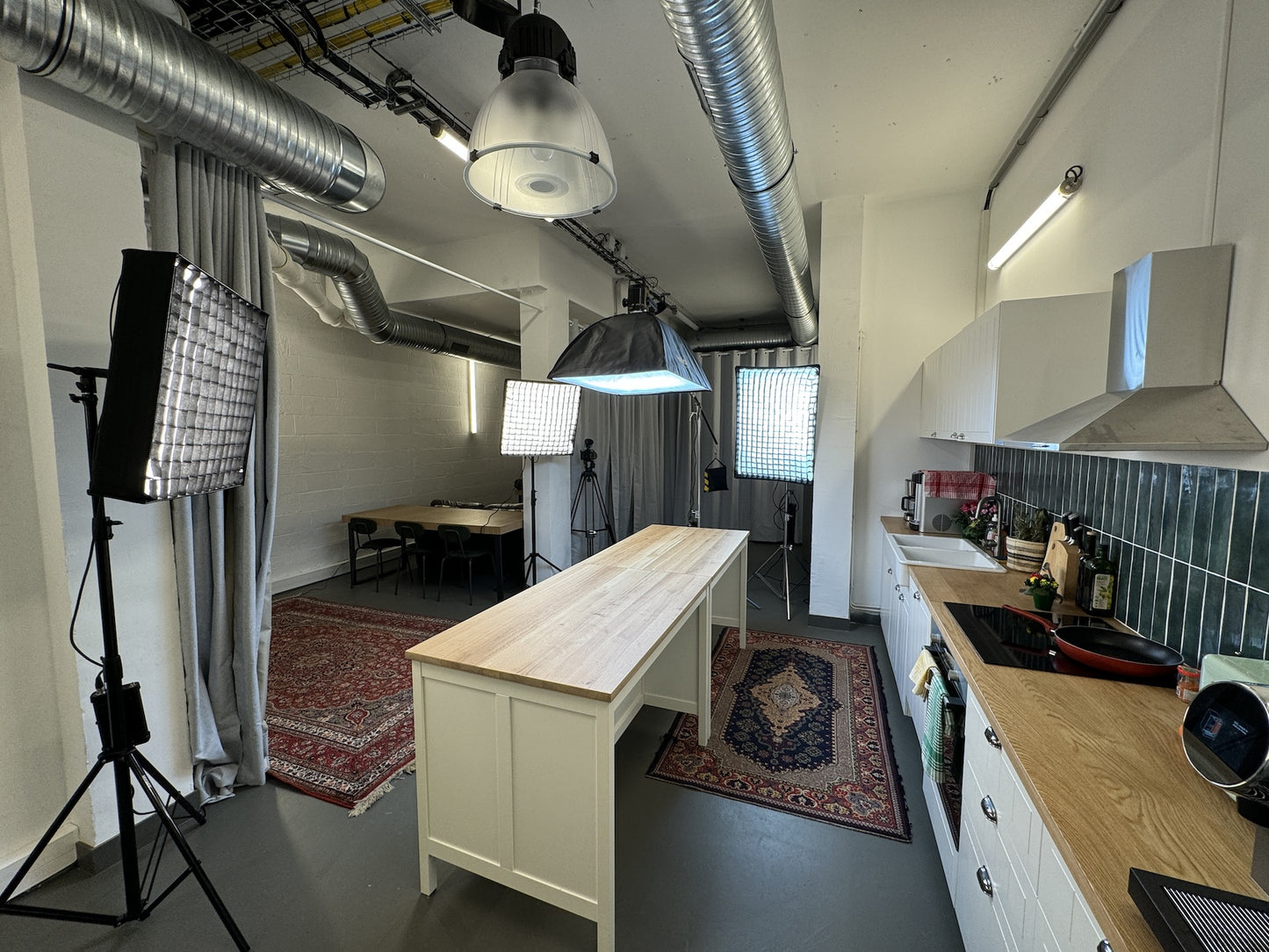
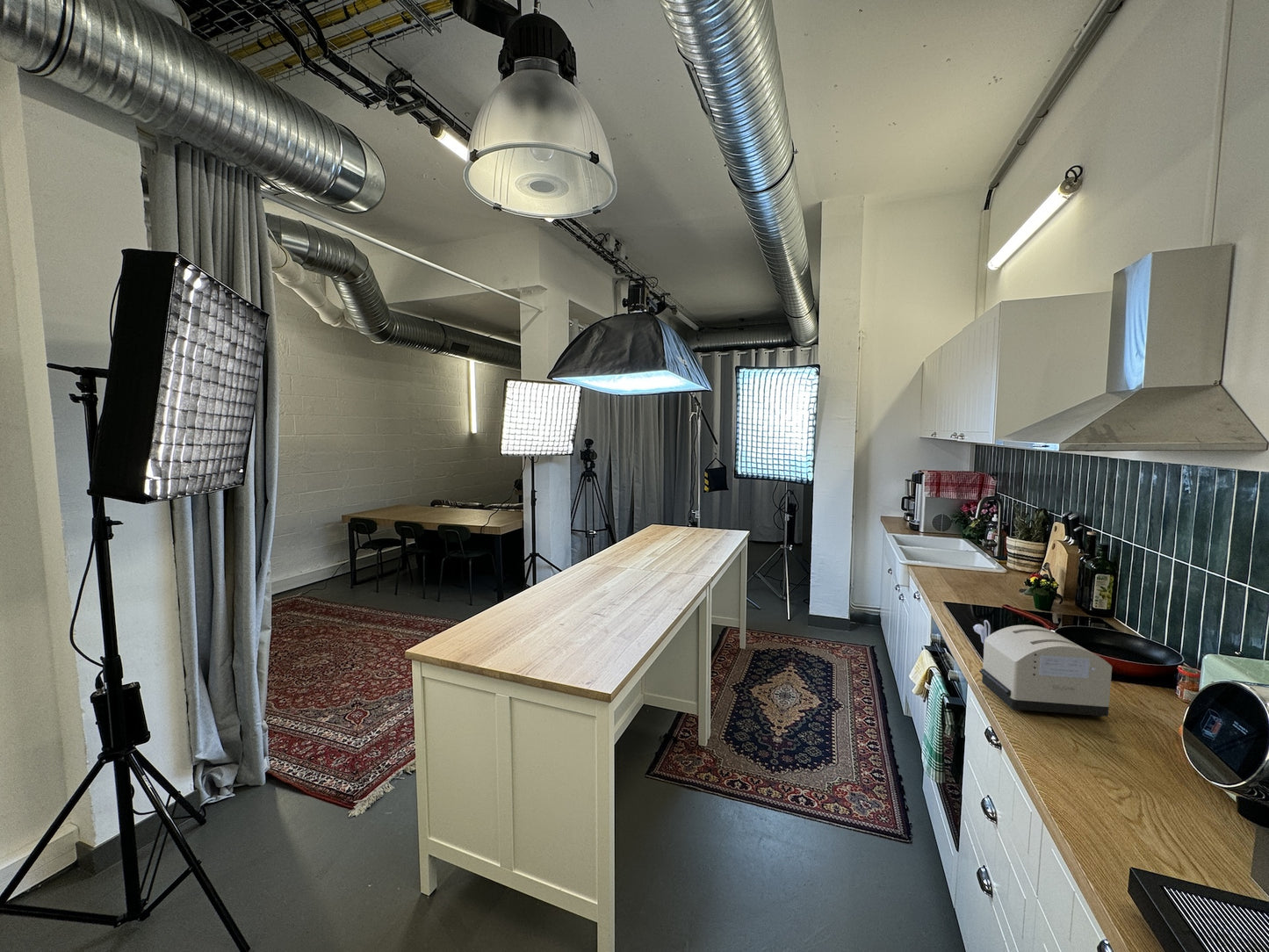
+ toaster [972,619,1113,718]
